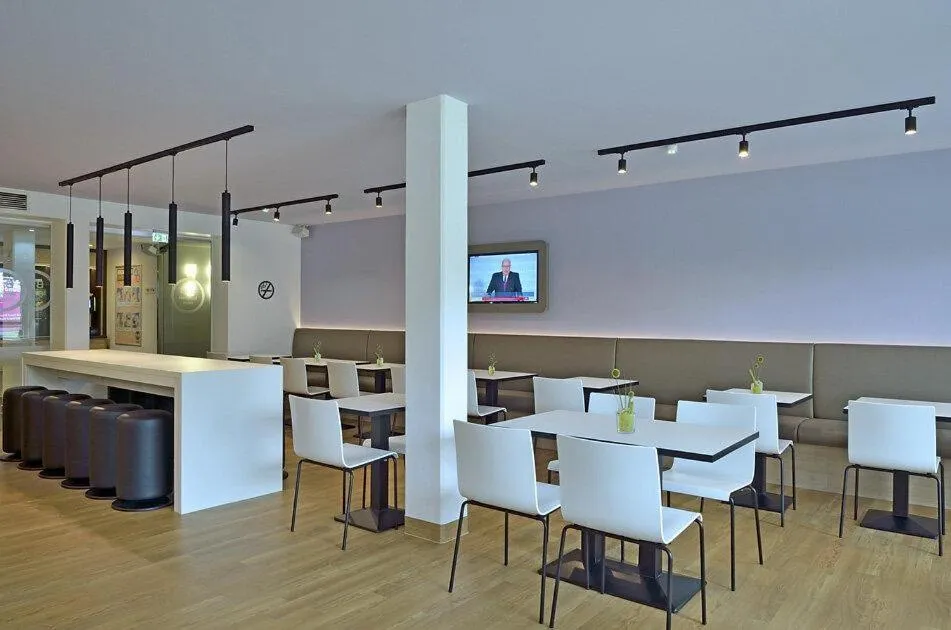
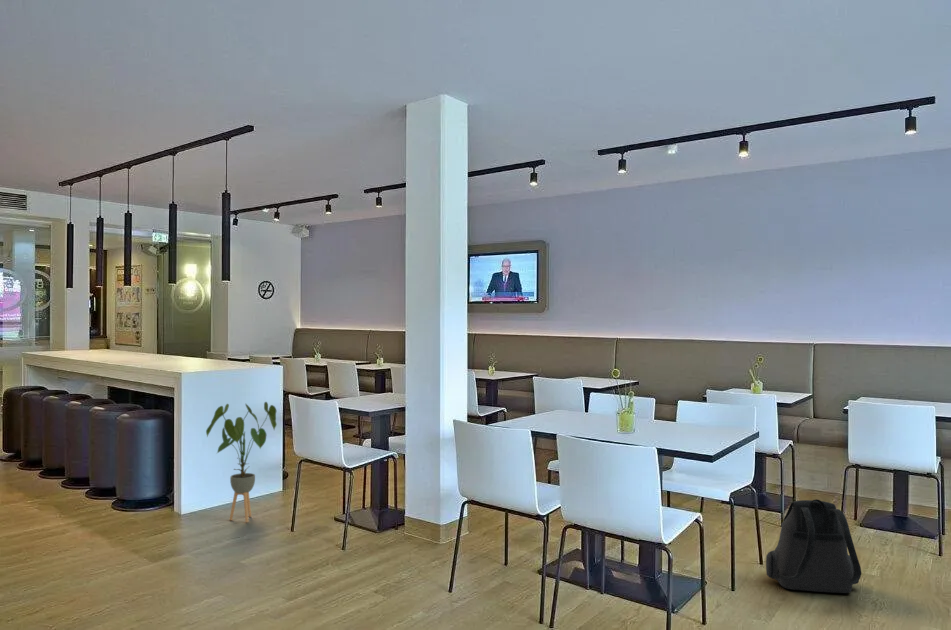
+ backpack [765,498,863,594]
+ house plant [205,401,278,523]
